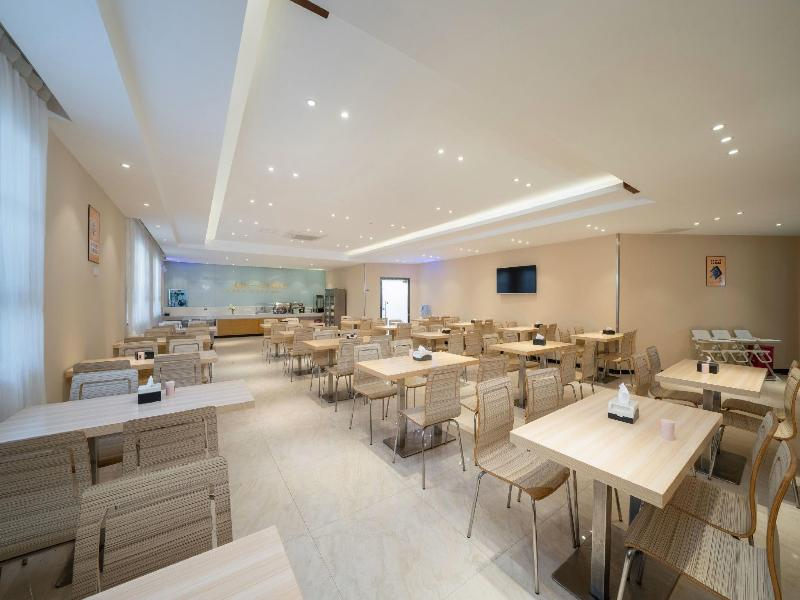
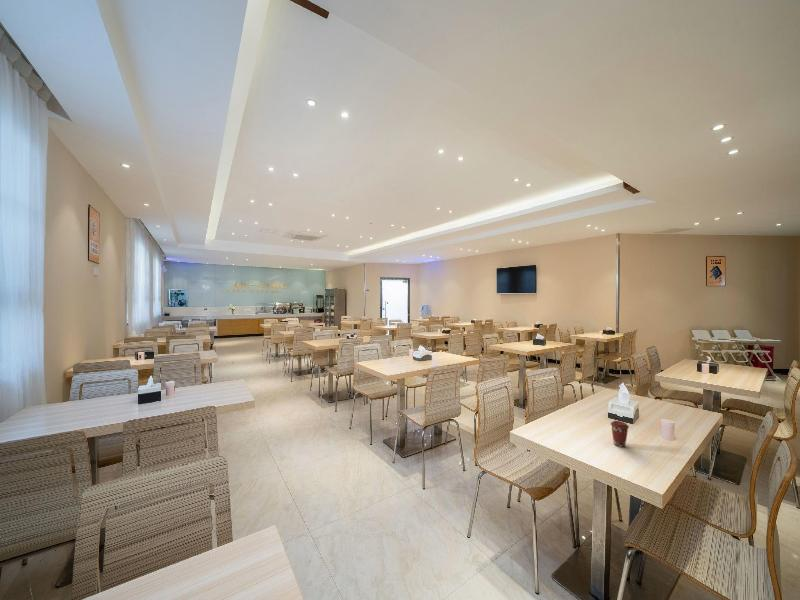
+ coffee cup [610,420,630,448]
